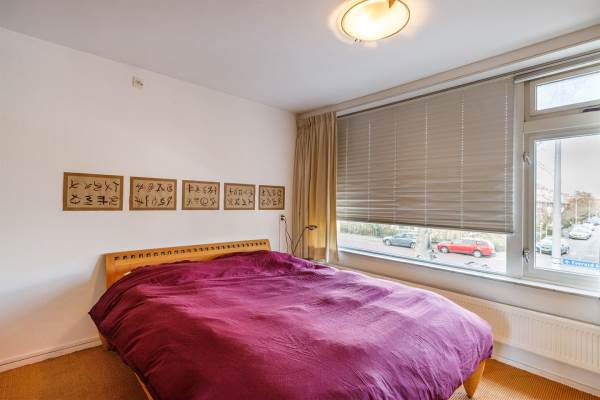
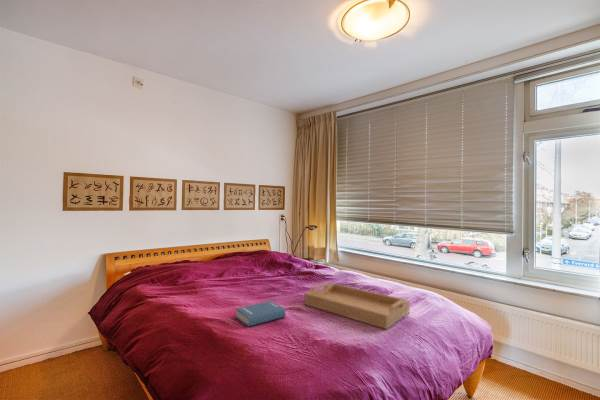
+ serving tray [303,282,411,330]
+ book [235,300,286,328]
